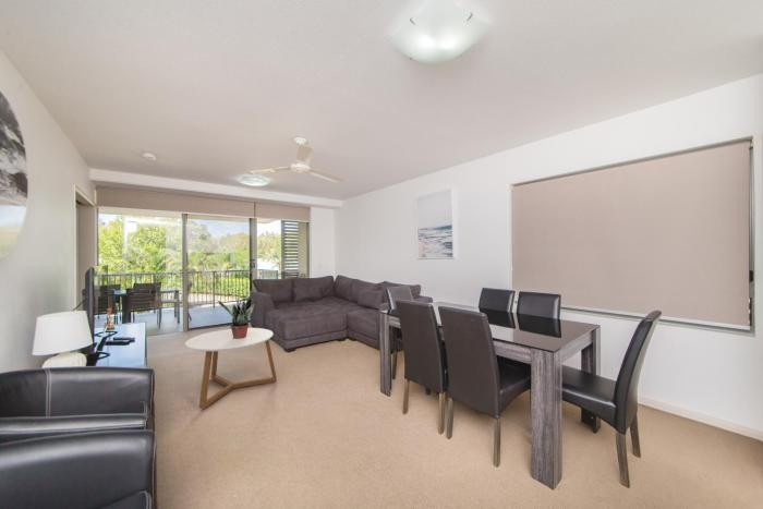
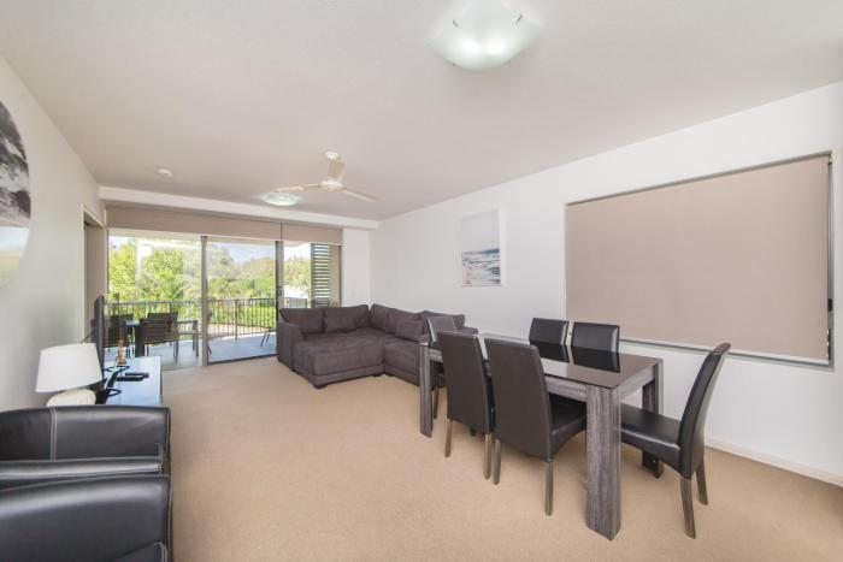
- potted plant [217,290,255,339]
- coffee table [184,327,278,410]
